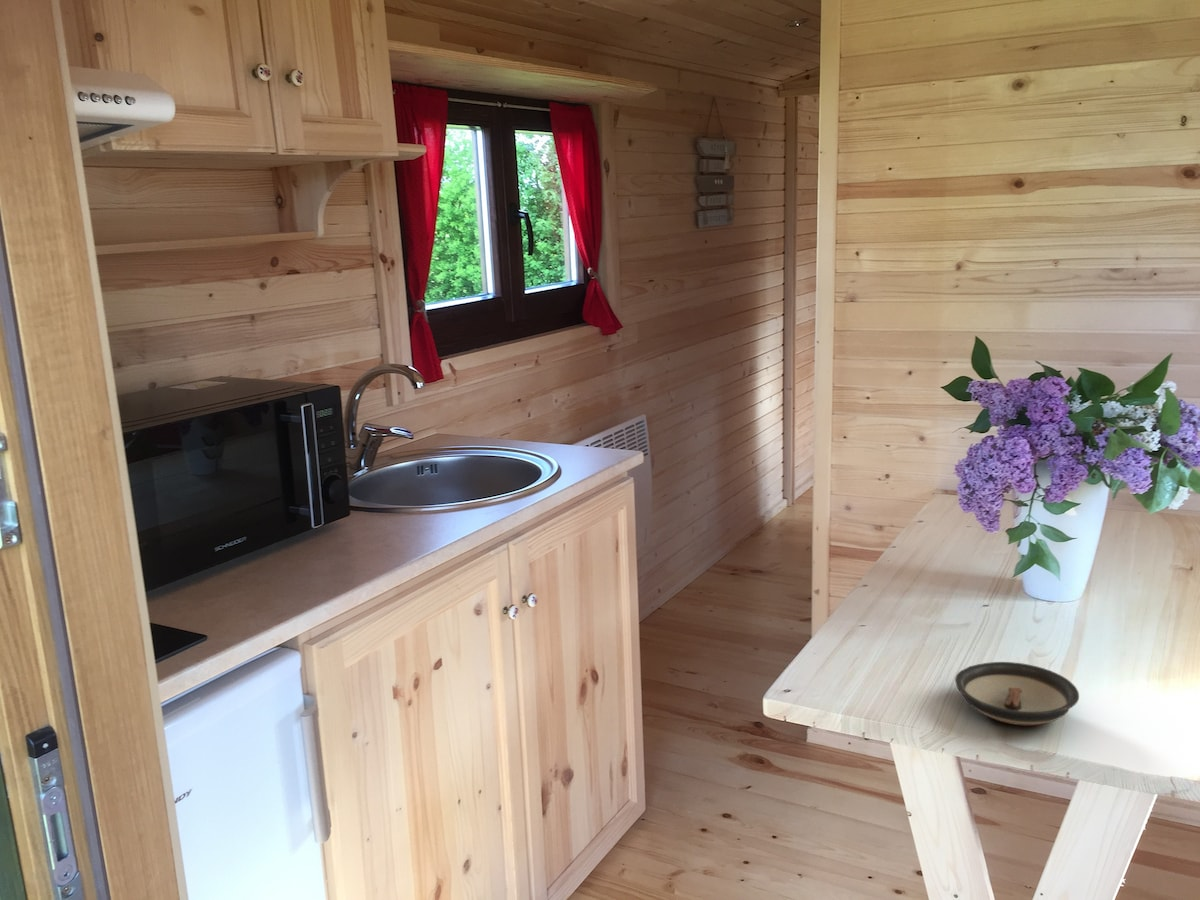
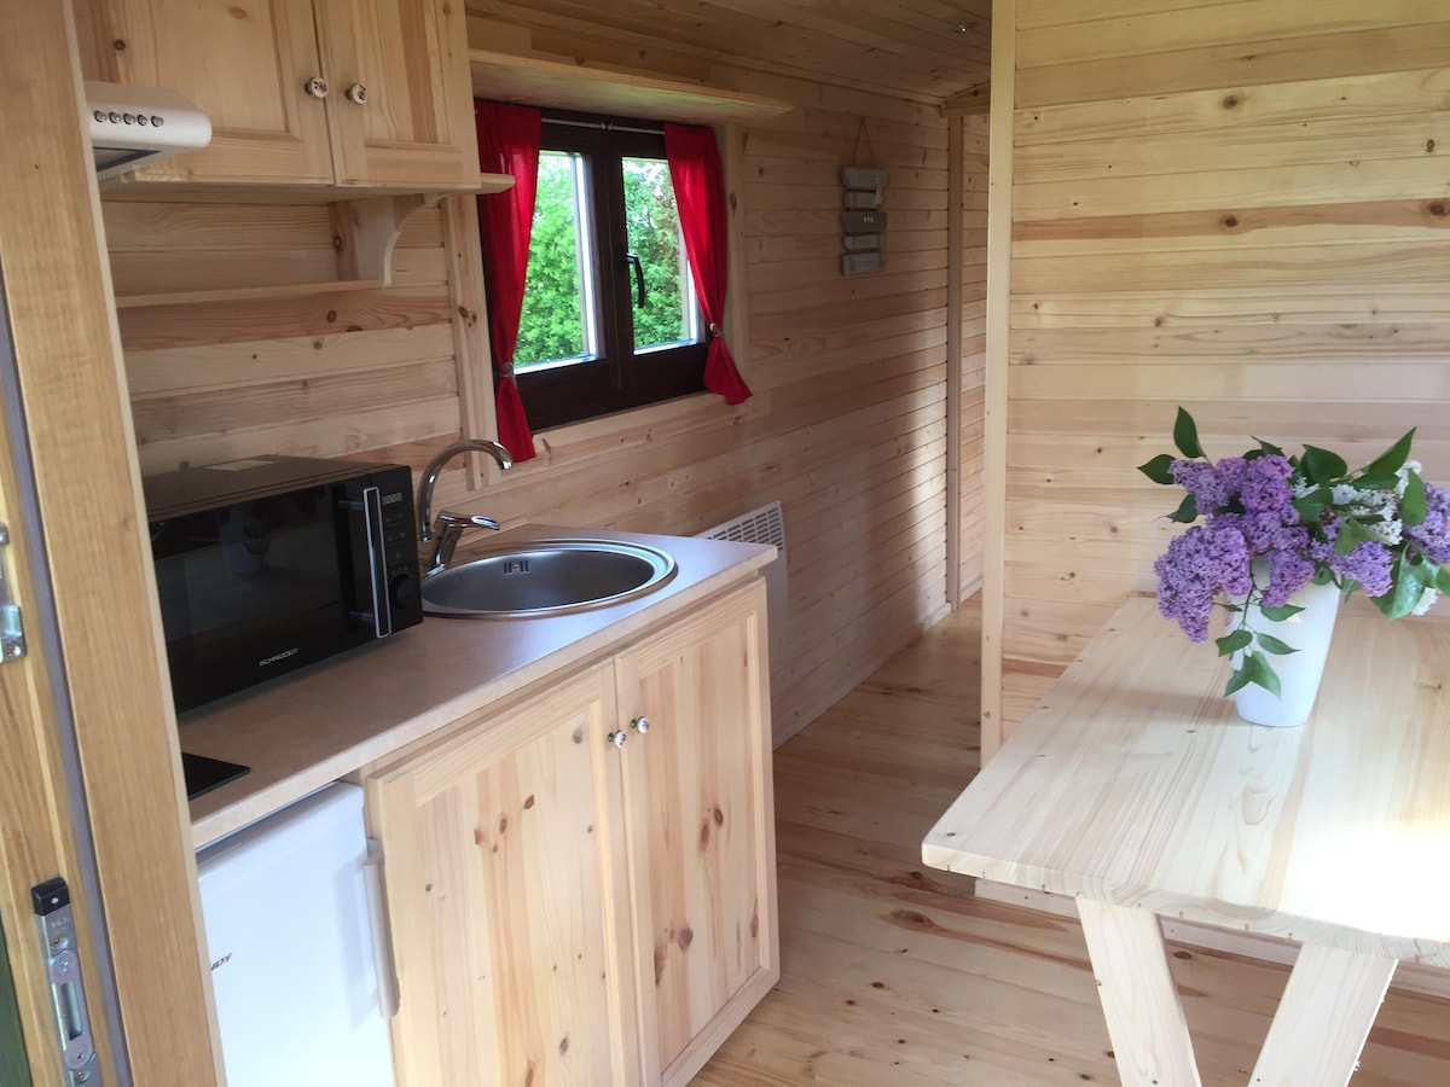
- saucer [954,661,1080,726]
